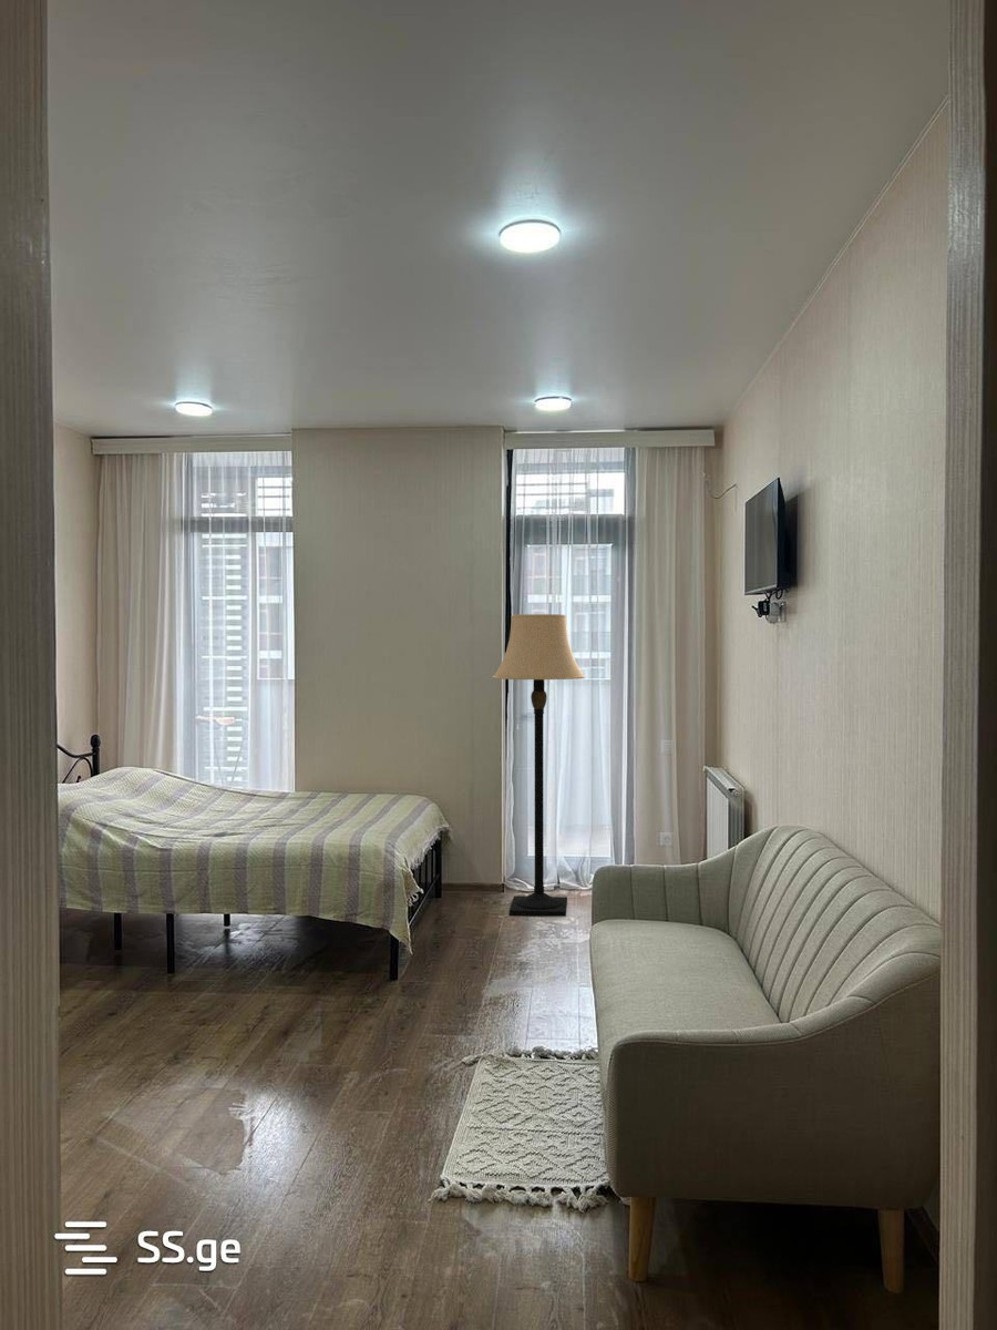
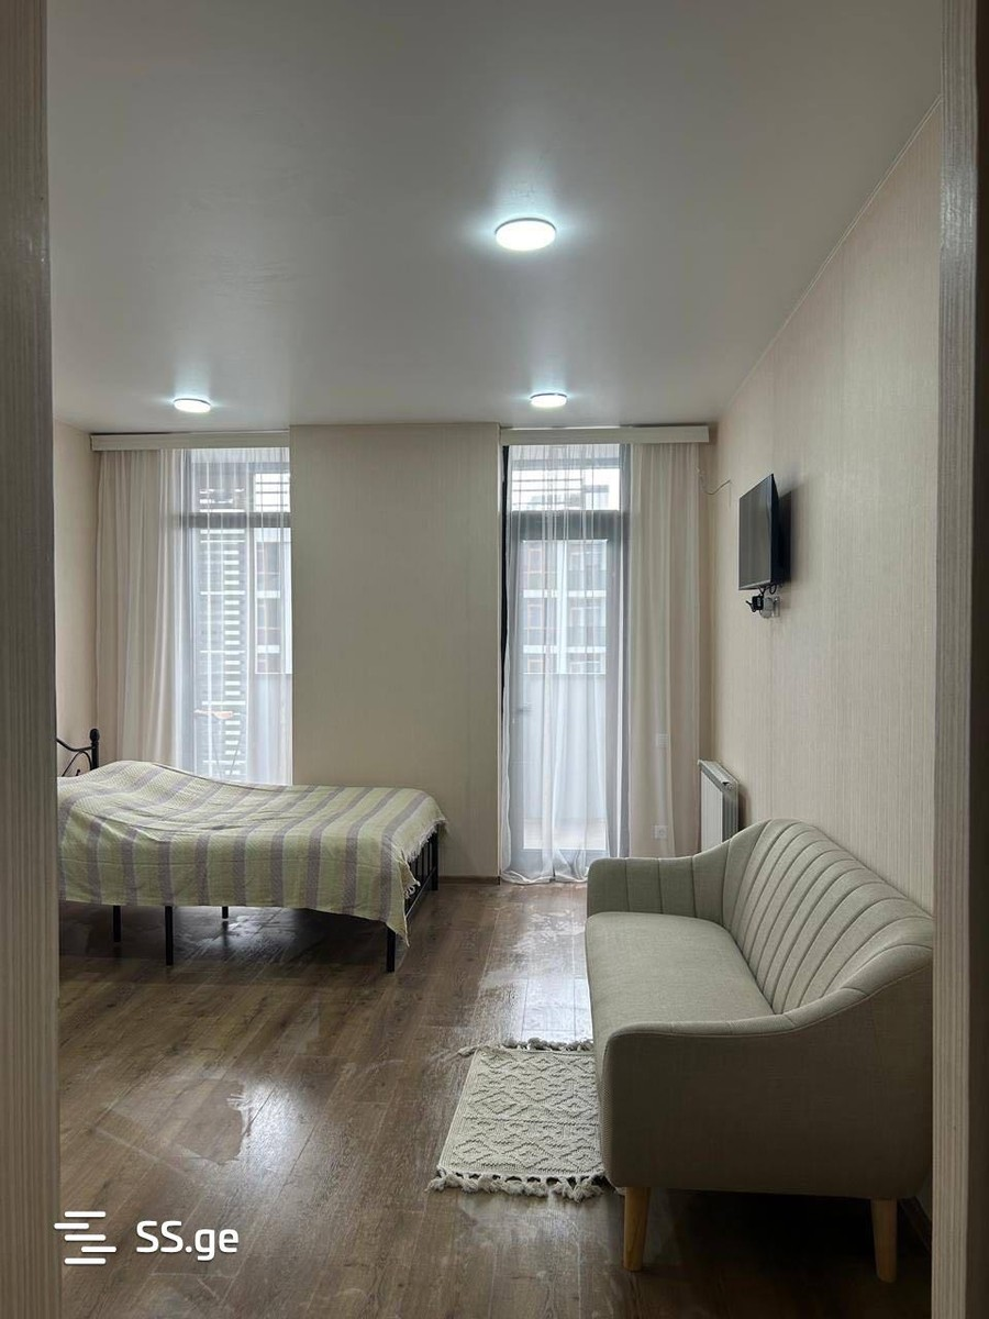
- lamp [492,613,586,918]
